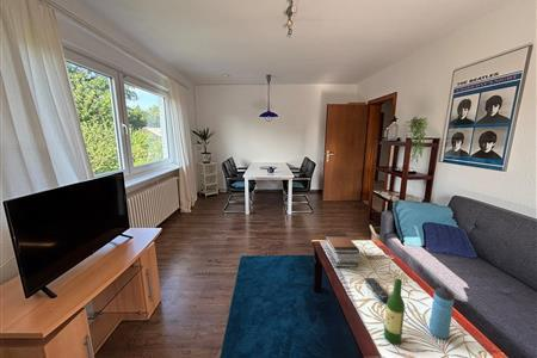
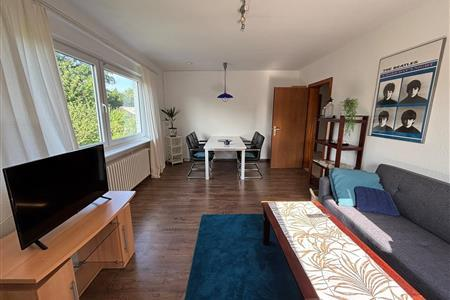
- water bottle [428,285,455,340]
- book stack [325,233,360,268]
- wine bottle [383,277,406,345]
- remote control [364,277,389,304]
